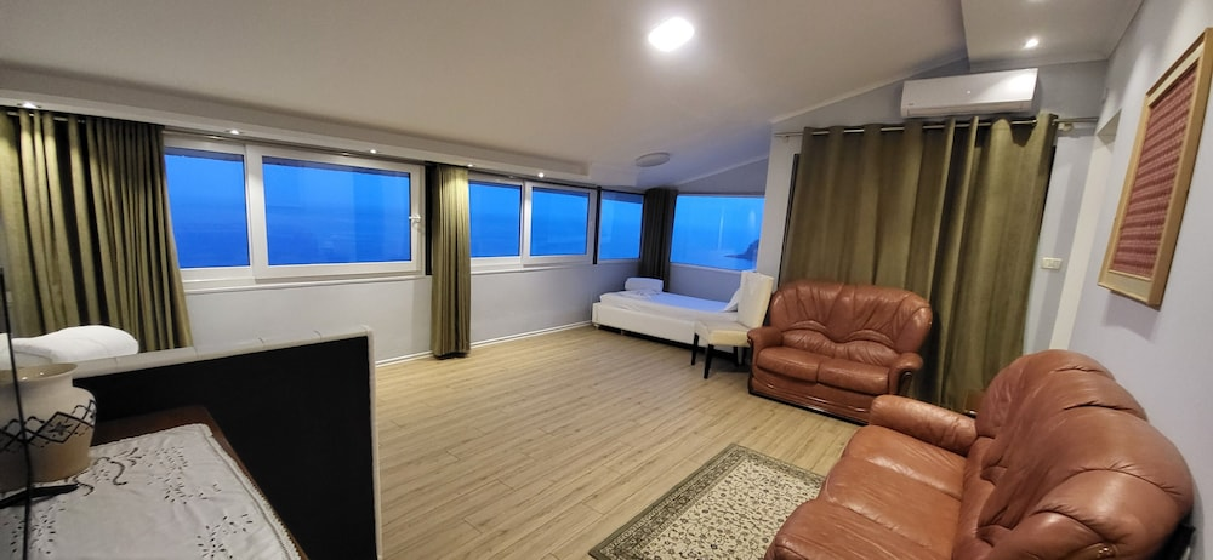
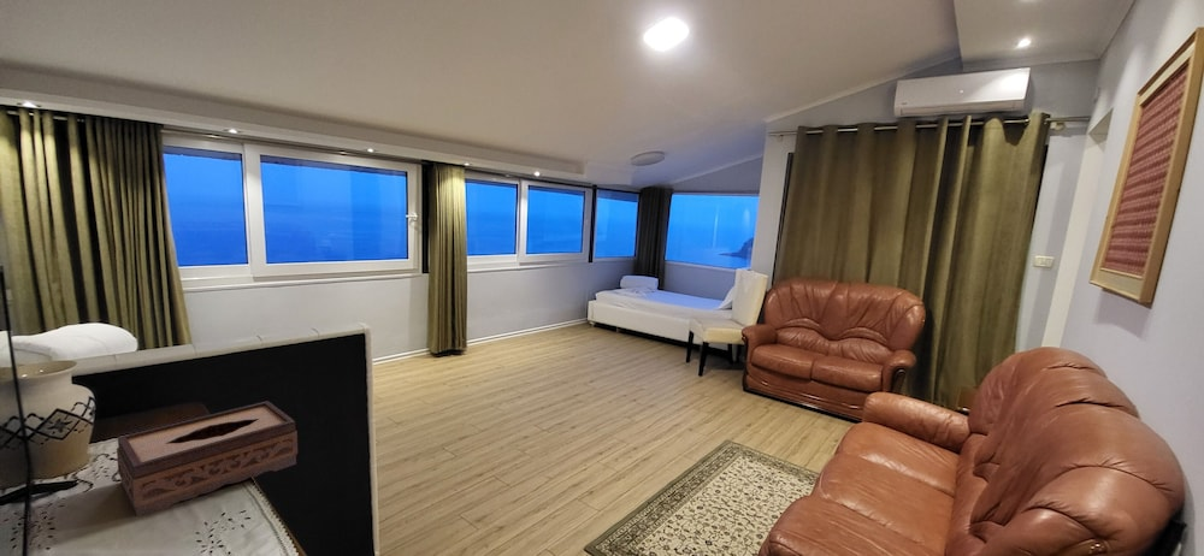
+ tissue box [116,400,299,517]
